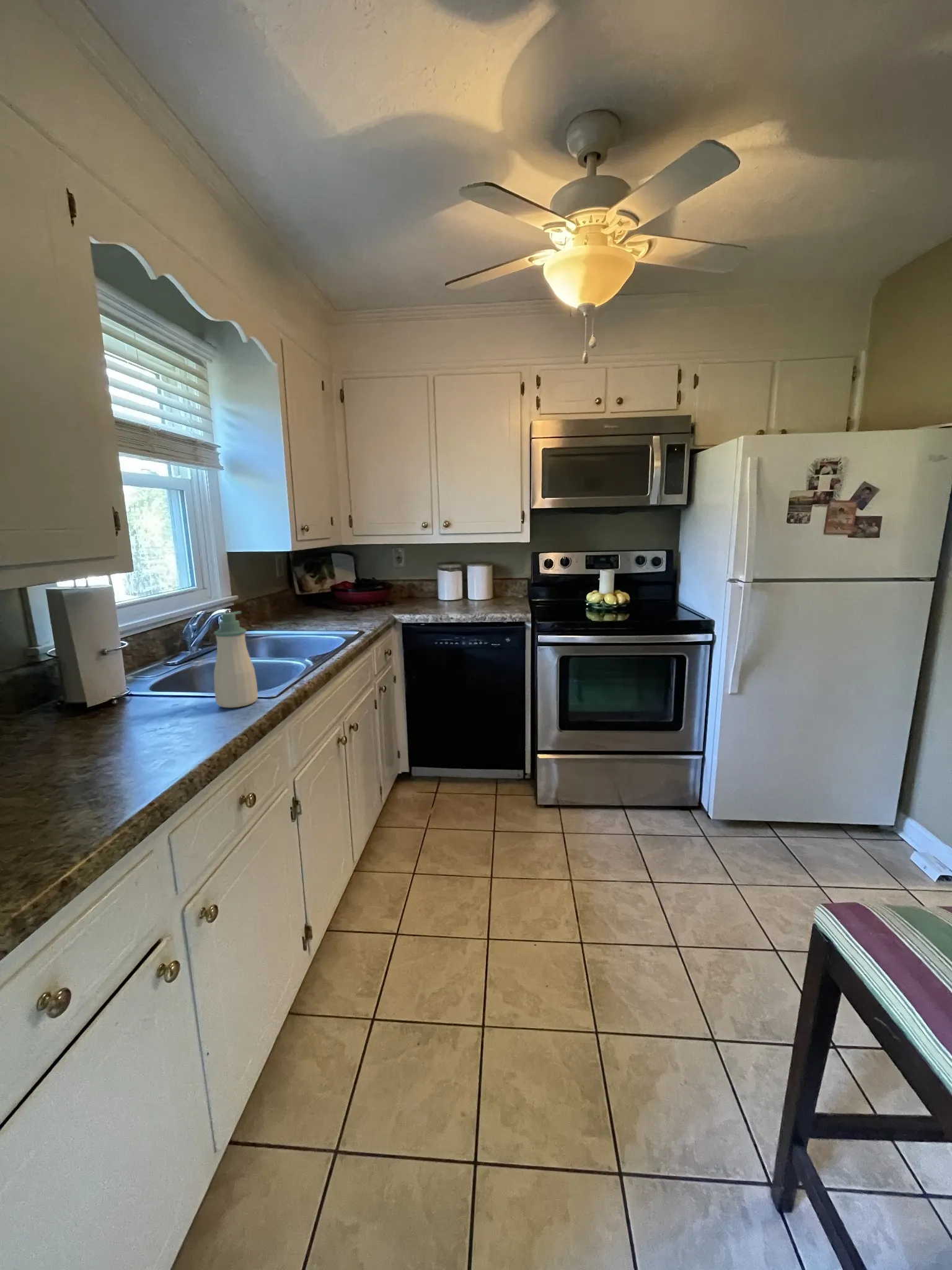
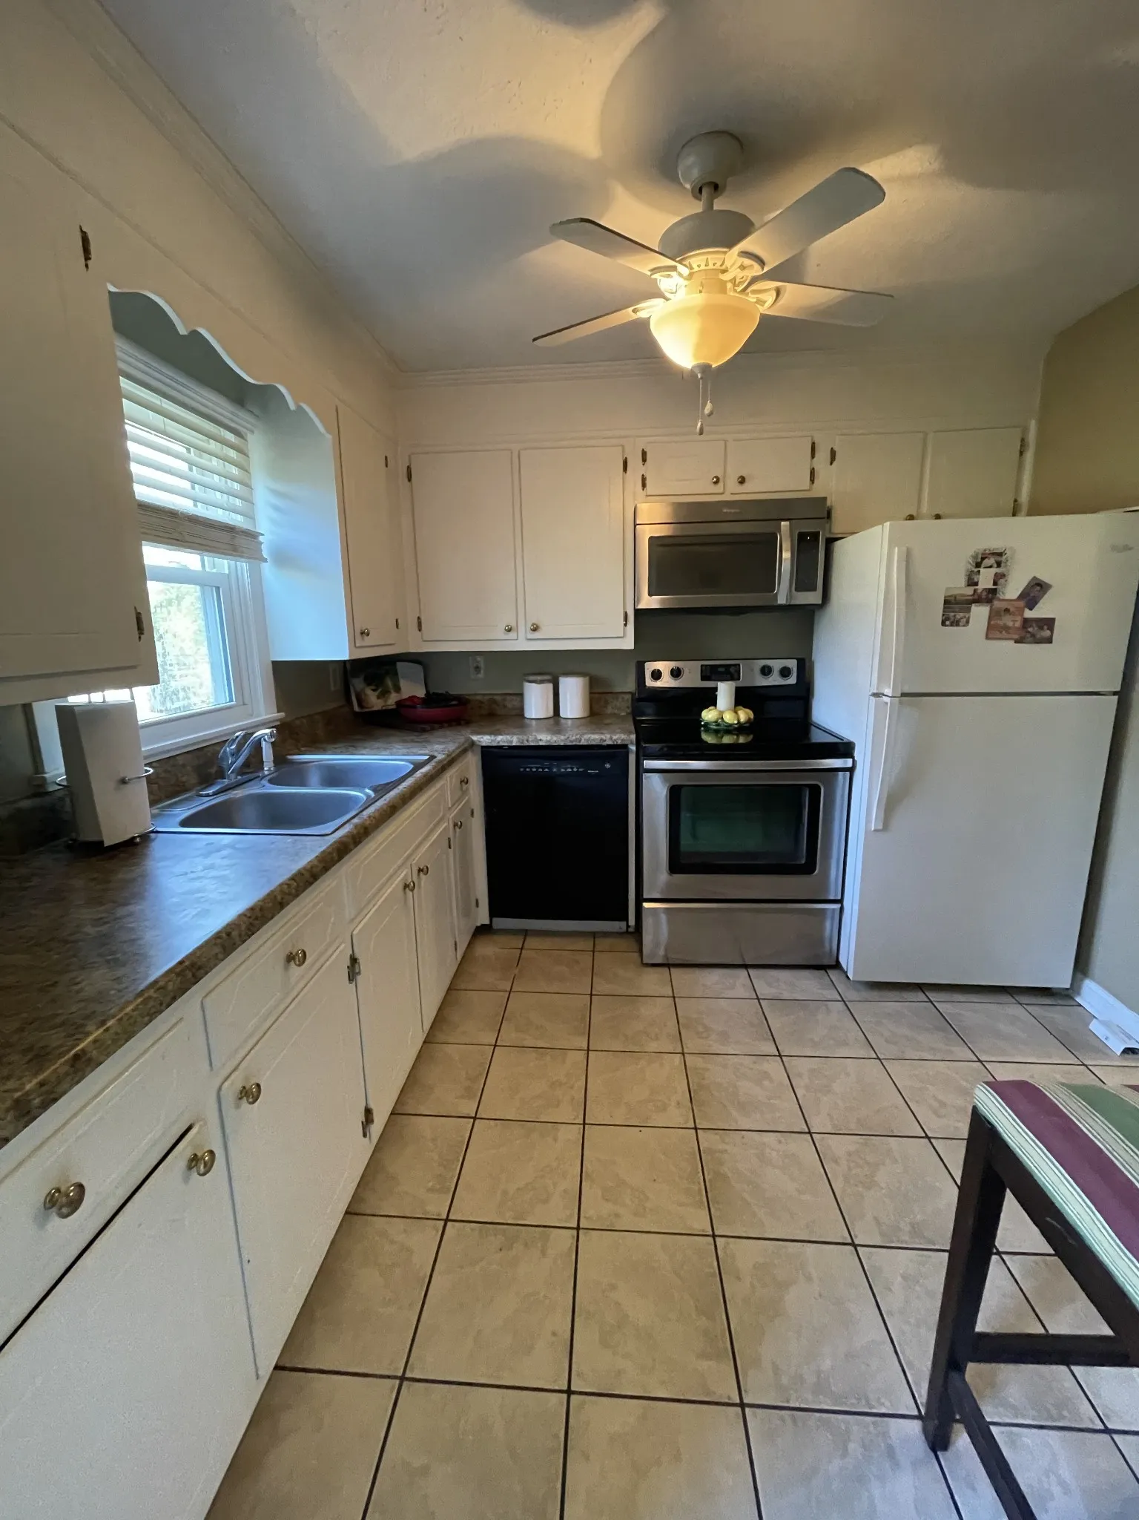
- soap bottle [213,611,258,708]
